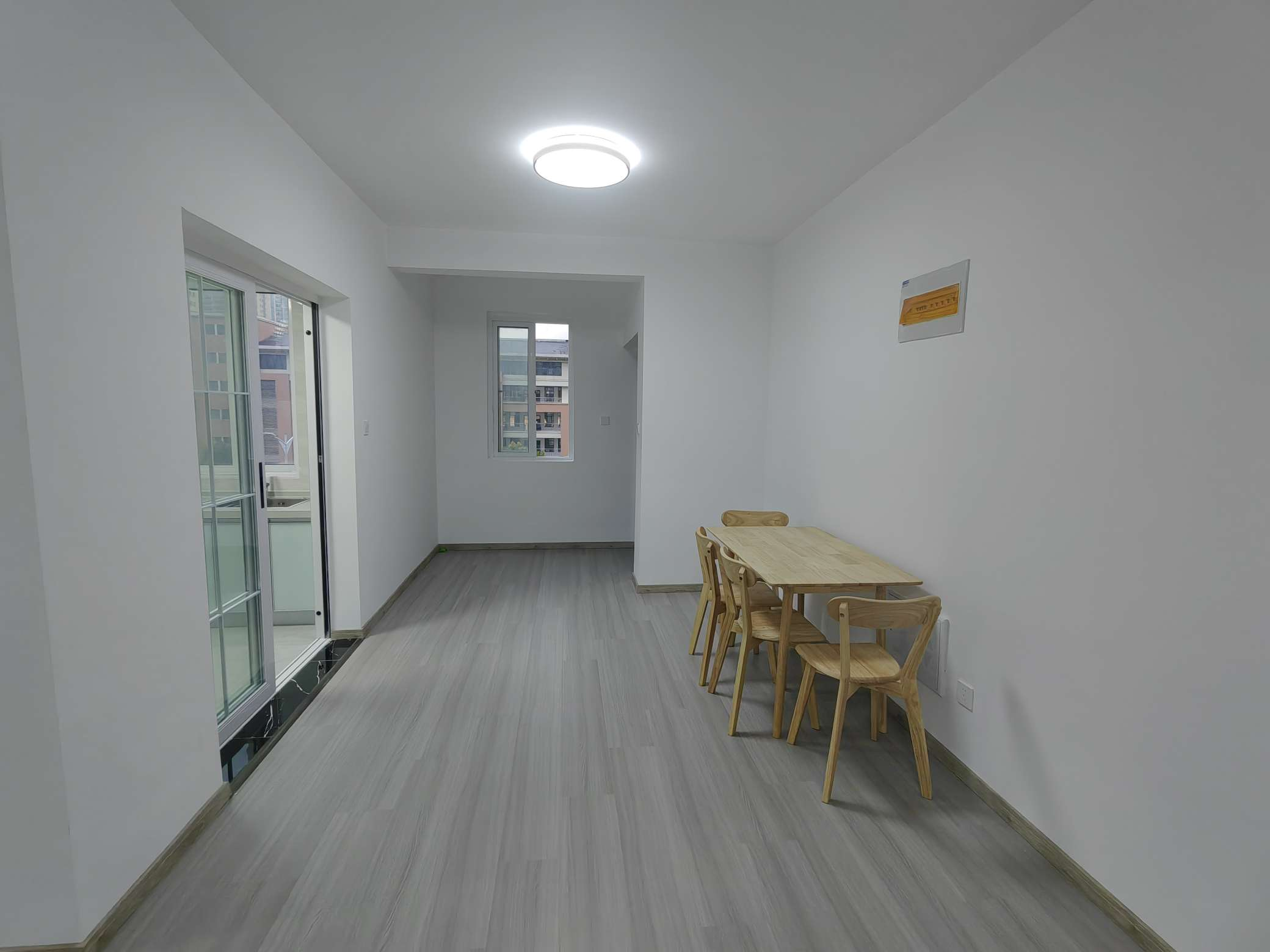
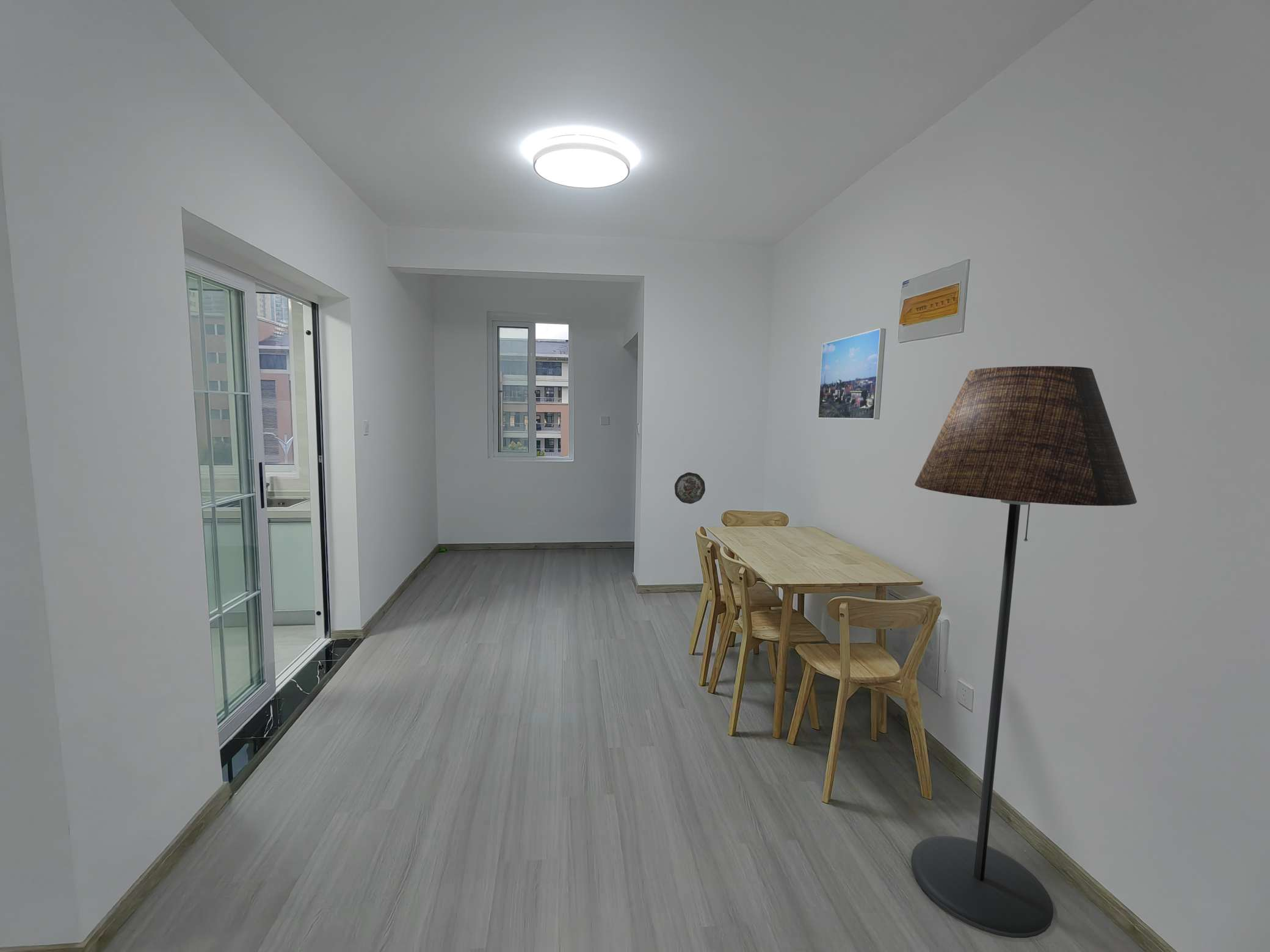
+ decorative plate [674,472,706,504]
+ floor lamp [910,366,1138,939]
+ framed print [818,328,887,420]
